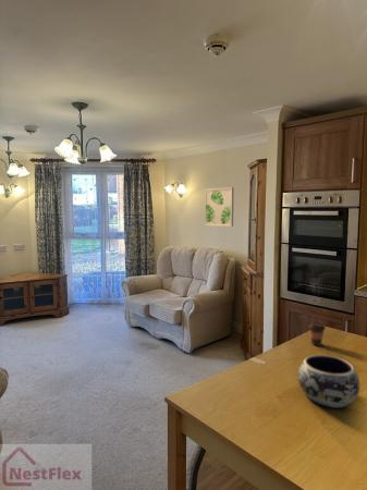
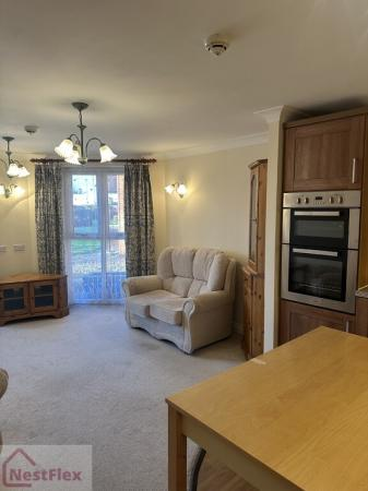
- wall art [204,186,235,228]
- coffee cup [307,321,327,346]
- decorative bowl [297,354,360,409]
